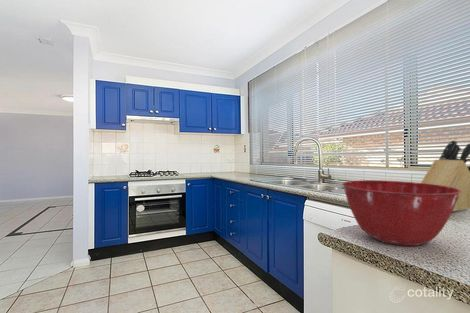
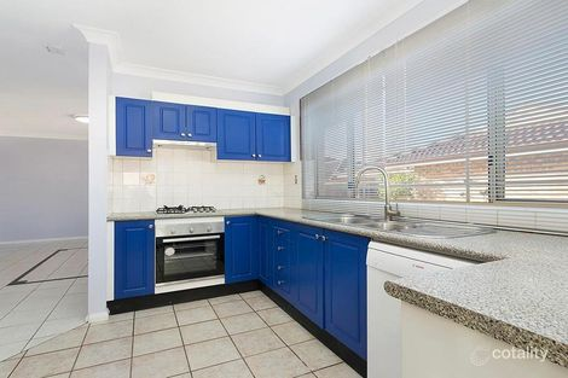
- mixing bowl [341,179,461,247]
- knife block [420,139,470,212]
